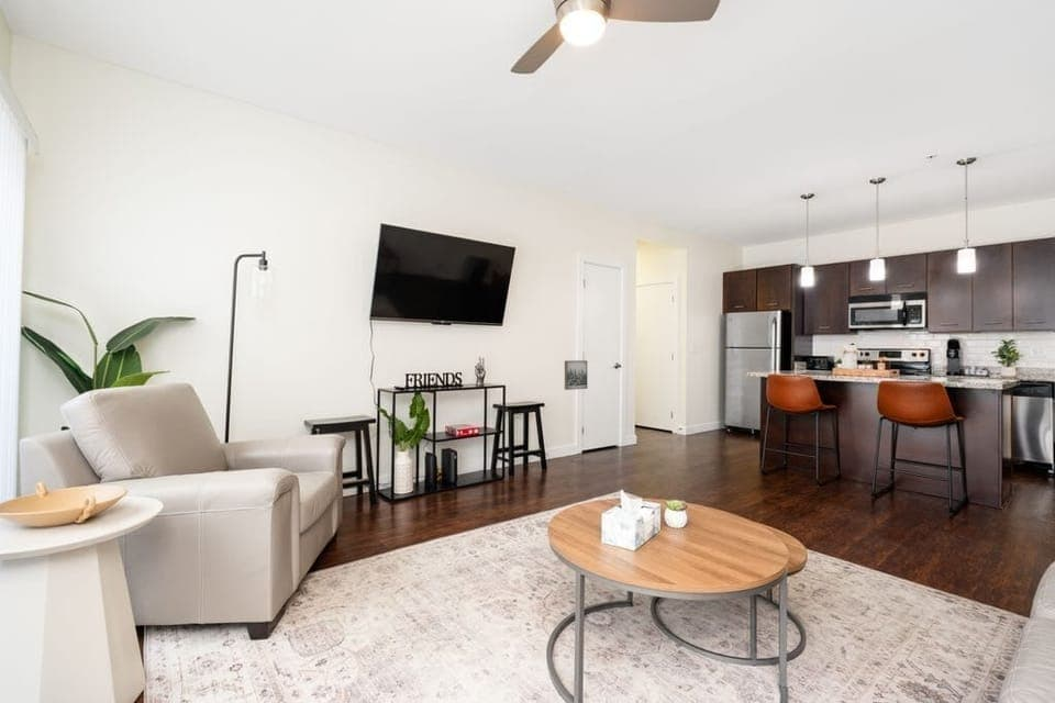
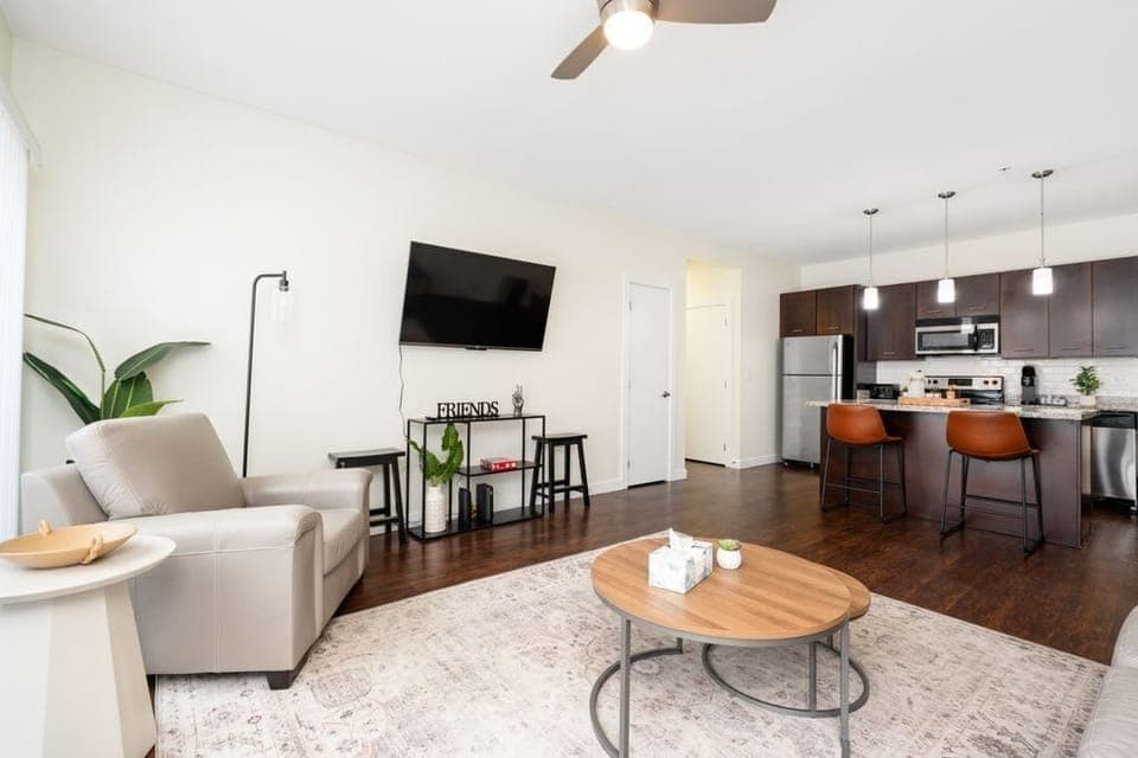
- wall art [564,359,588,391]
